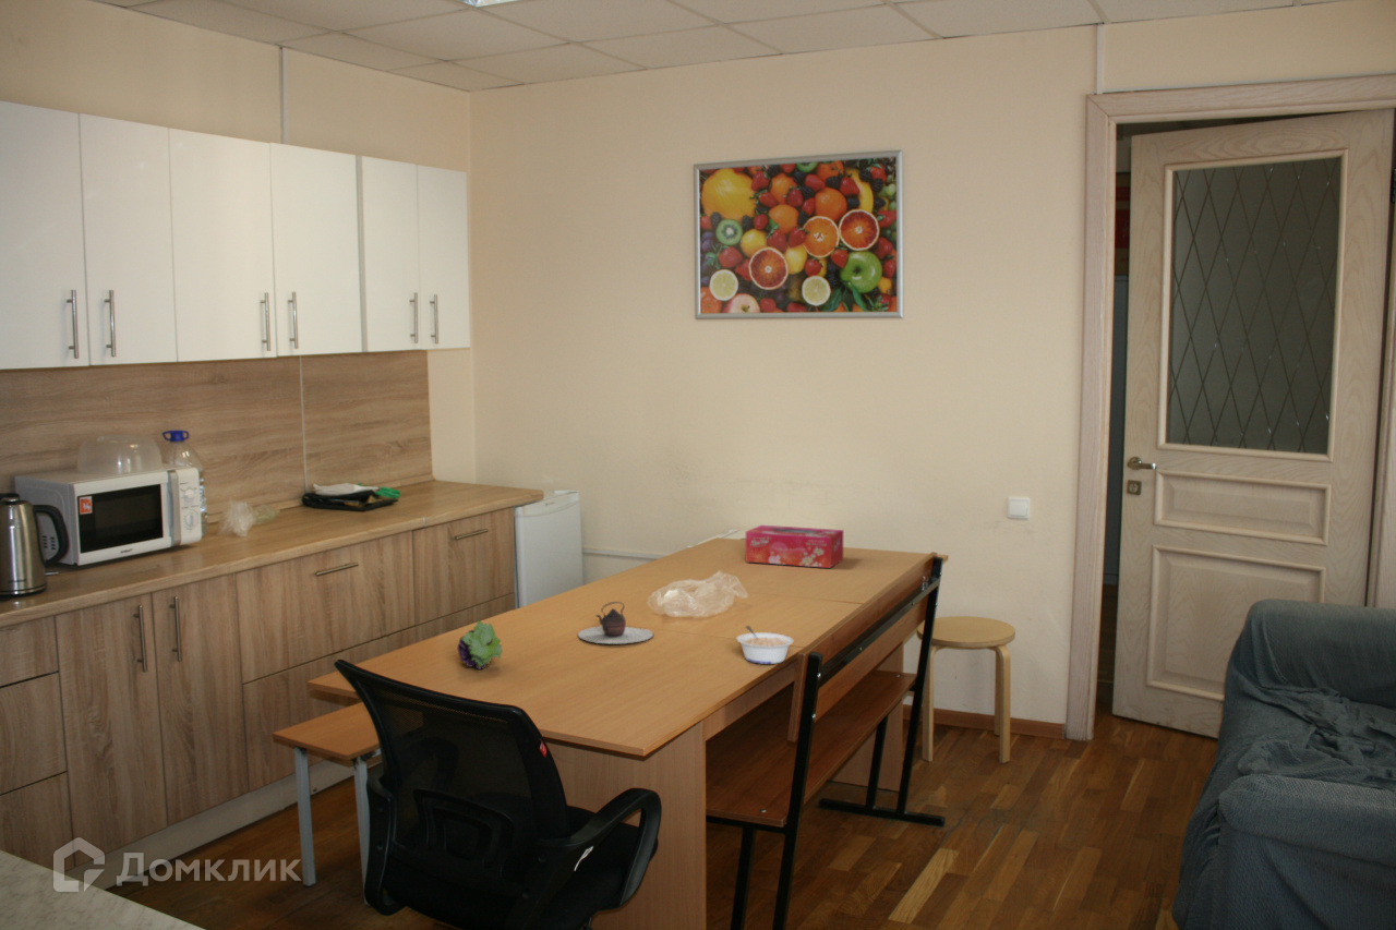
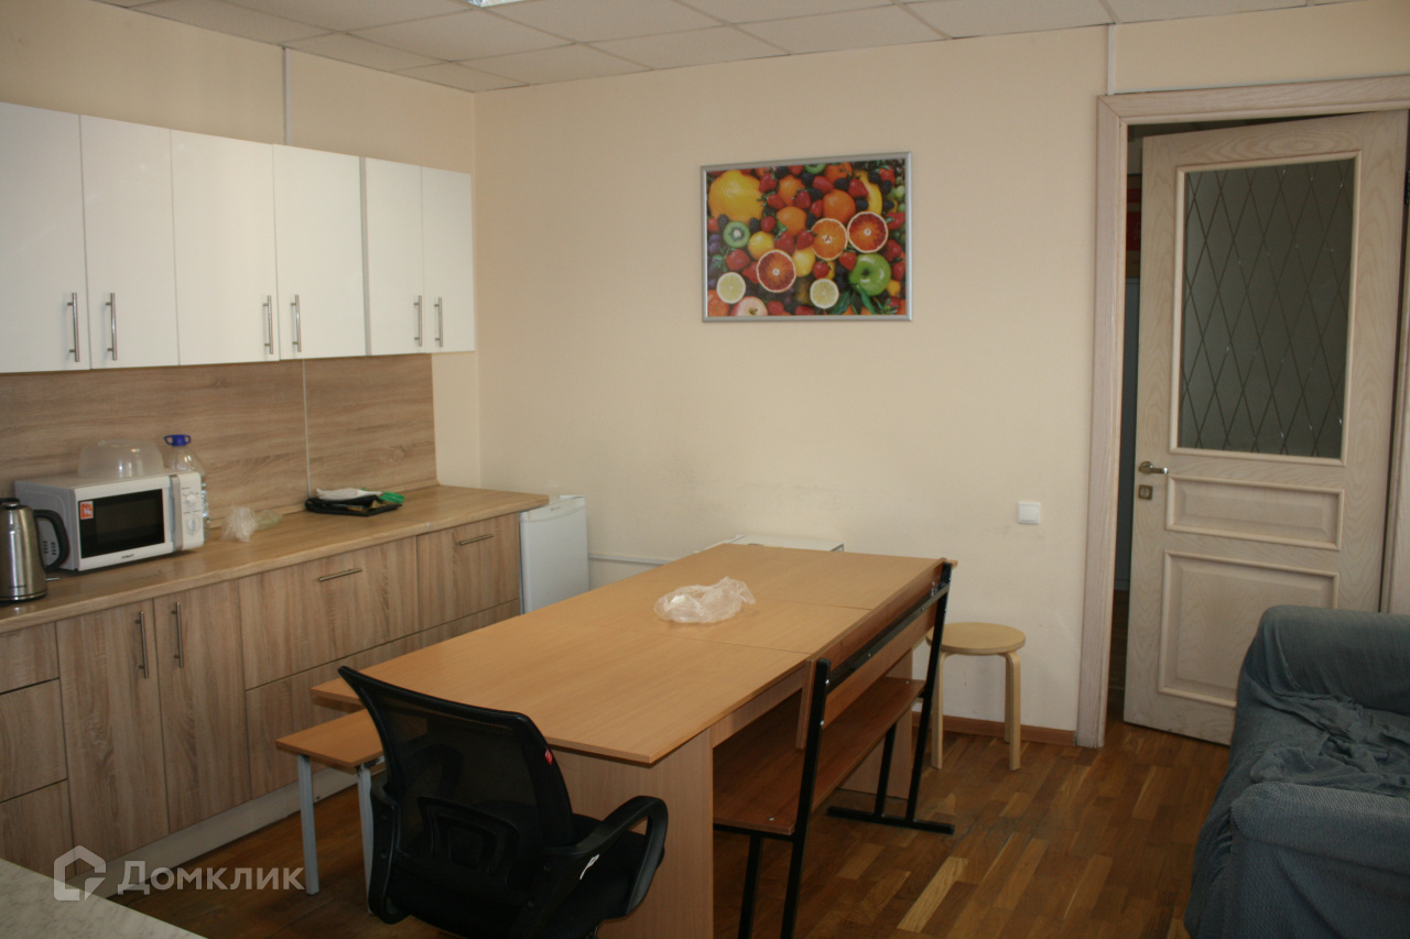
- teapot [577,601,654,644]
- tissue box [745,524,844,569]
- fruit [456,619,503,671]
- legume [735,625,795,665]
